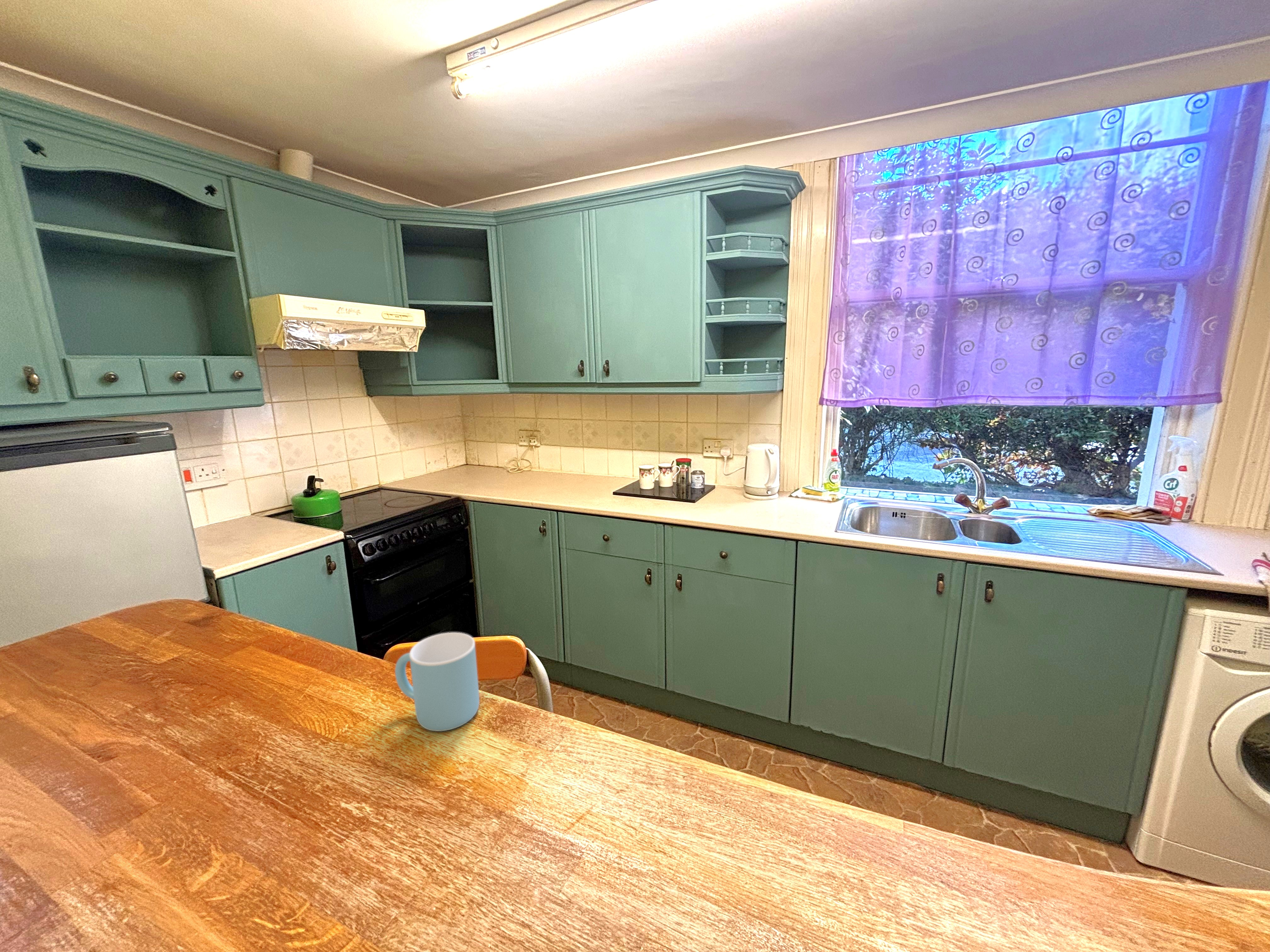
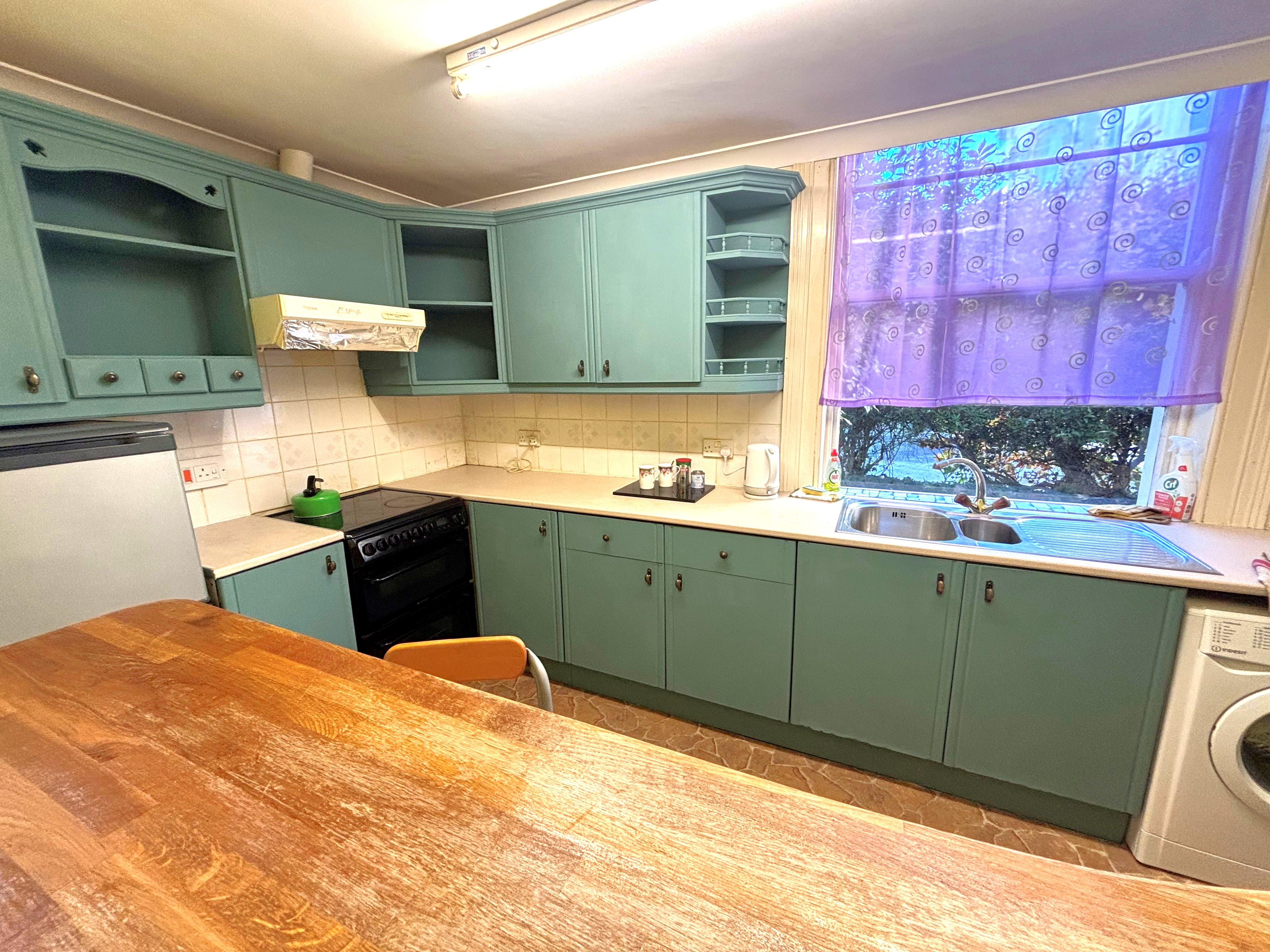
- mug [395,632,480,732]
